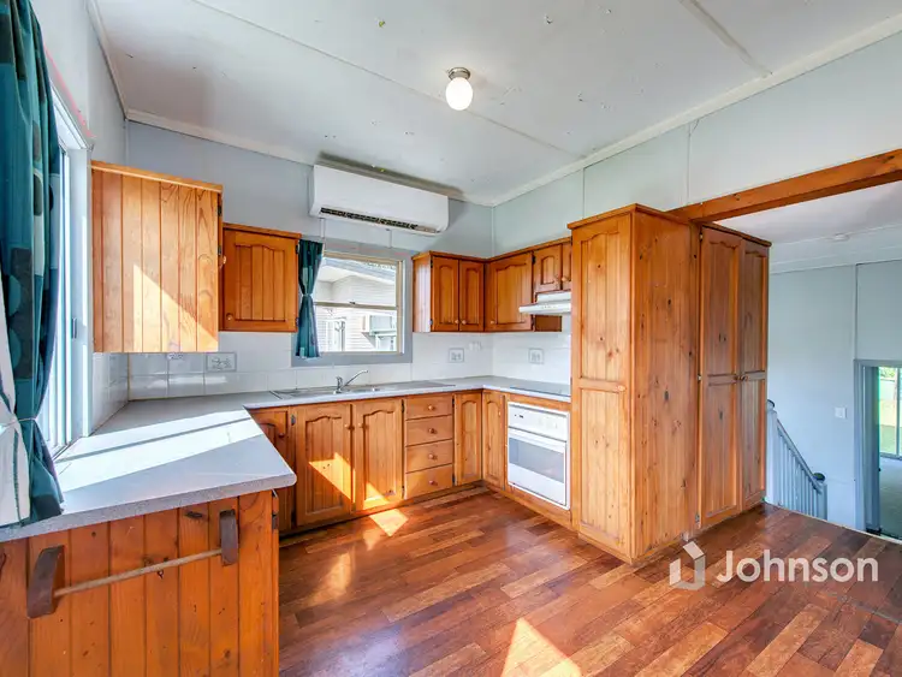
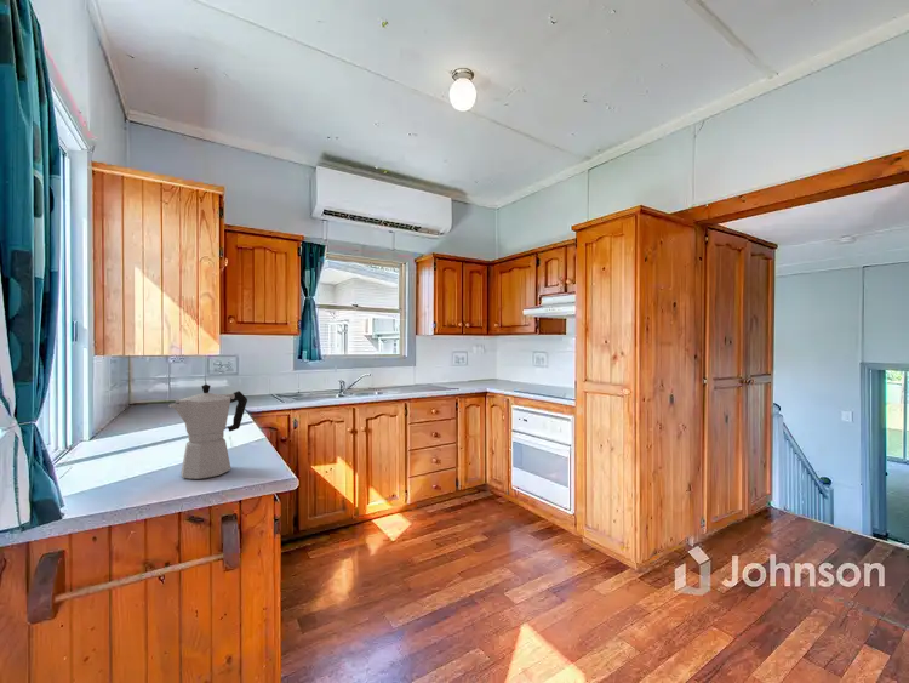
+ moka pot [168,383,248,480]
